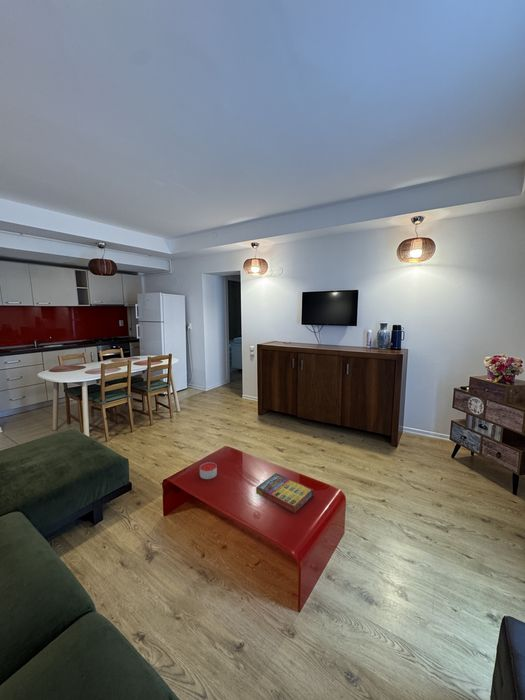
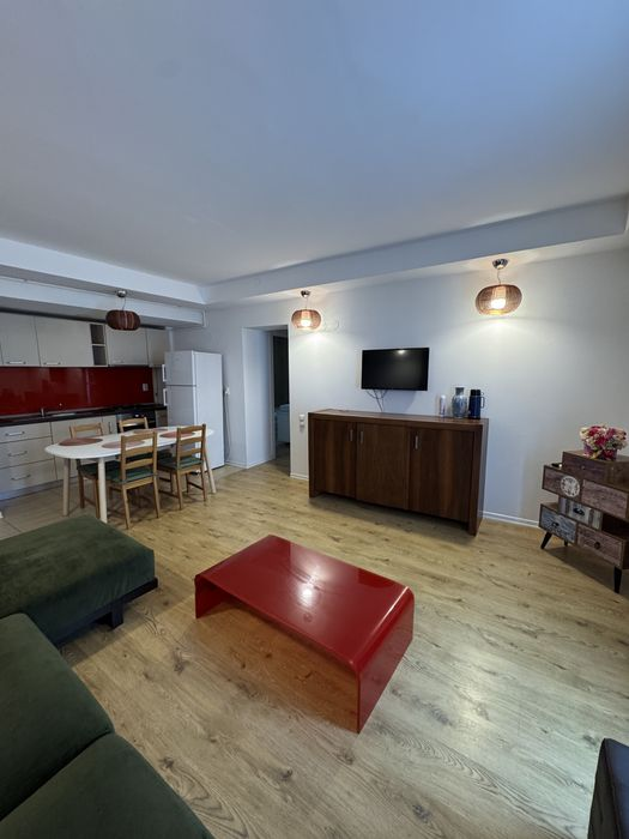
- candle [199,461,218,480]
- game compilation box [255,472,314,514]
